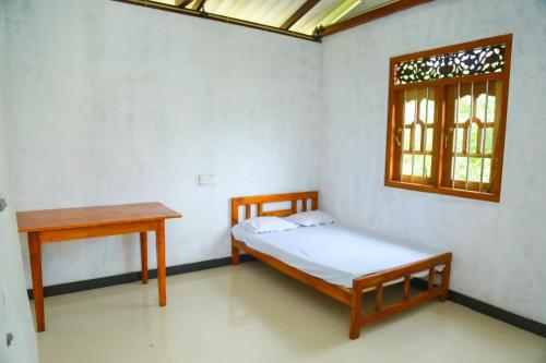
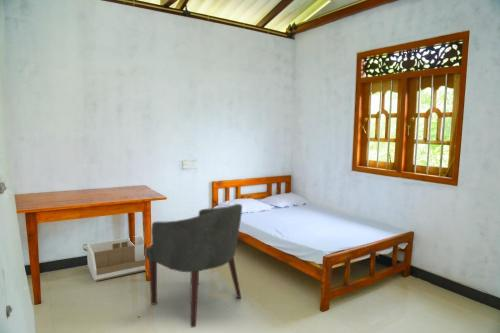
+ chair [144,203,243,328]
+ storage bin [82,235,146,283]
